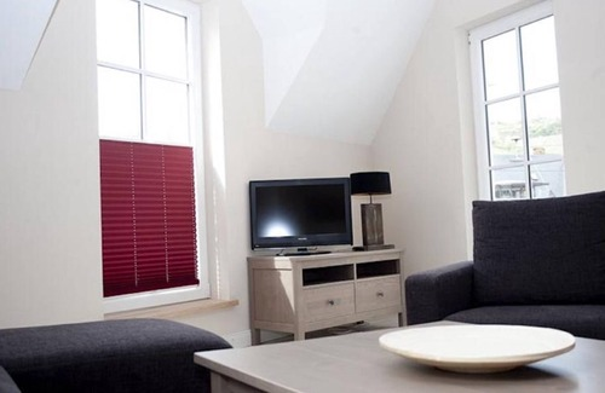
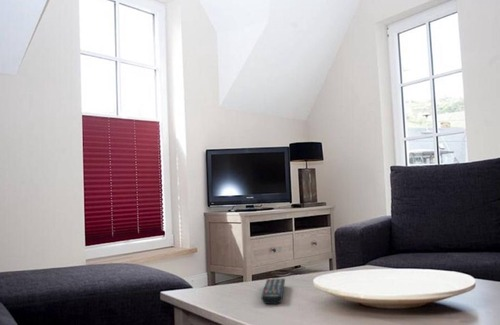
+ remote control [260,277,286,305]
